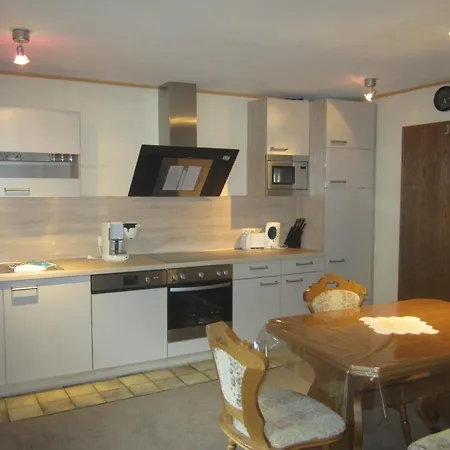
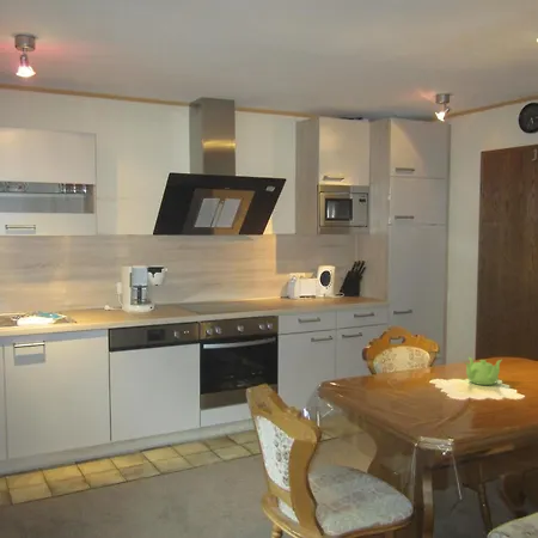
+ teapot [464,356,503,386]
